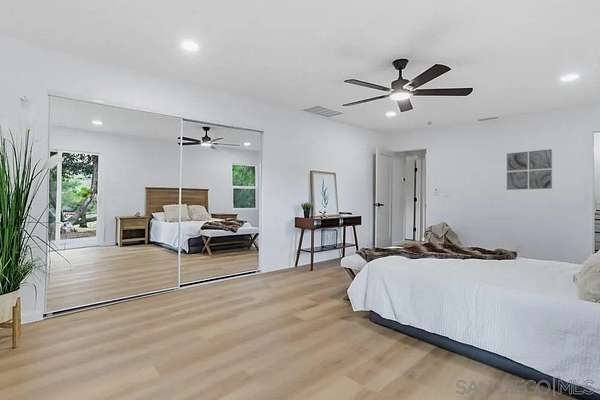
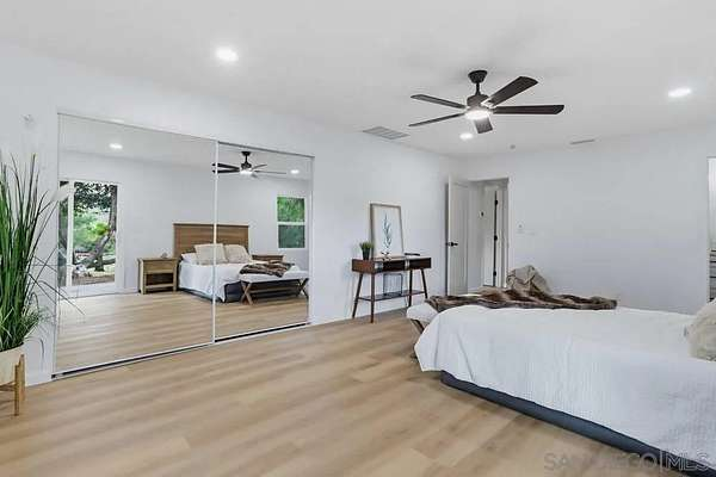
- wall art [506,148,553,191]
